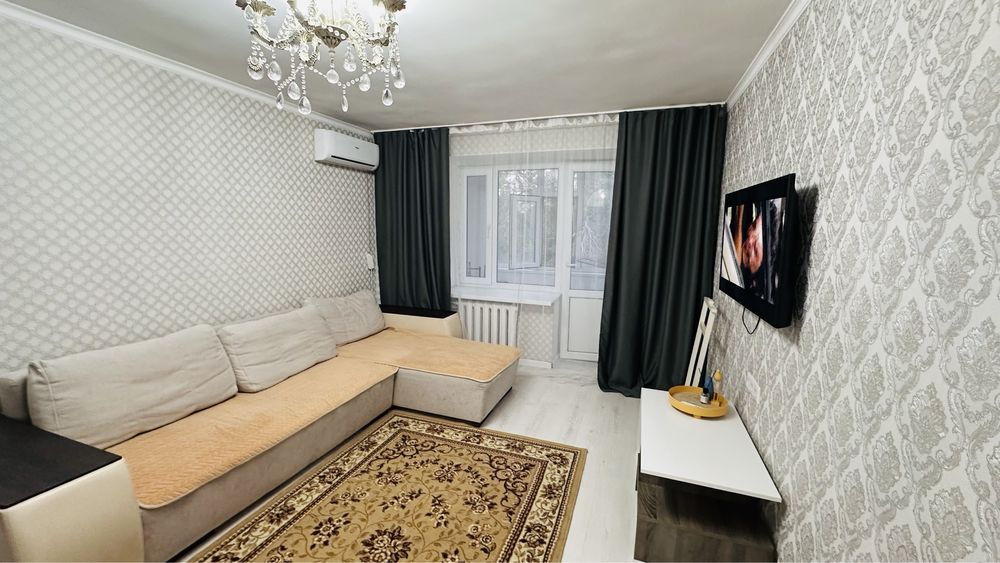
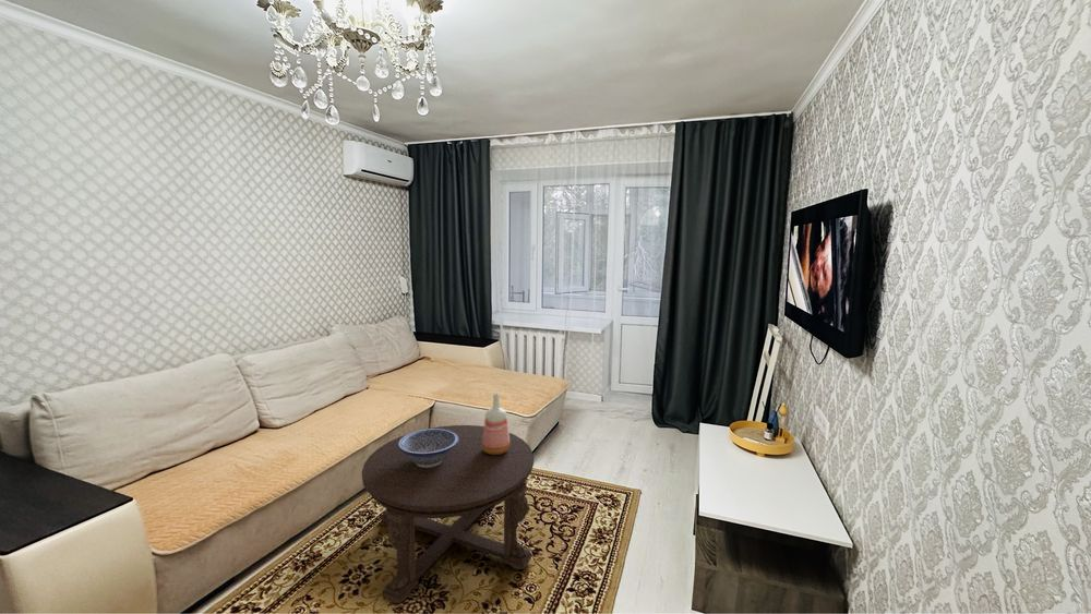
+ vase [481,393,511,455]
+ coffee table [361,424,535,604]
+ decorative bowl [398,428,459,468]
